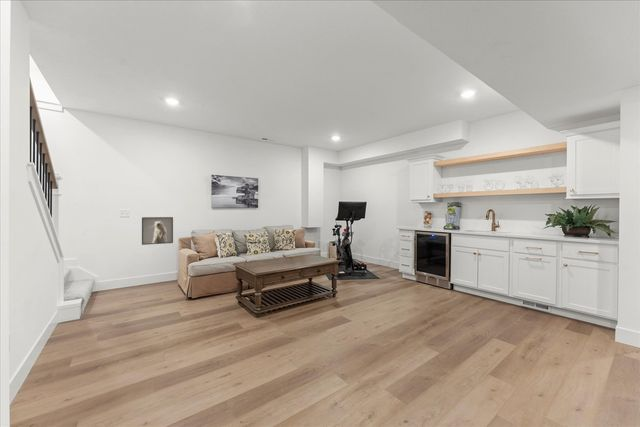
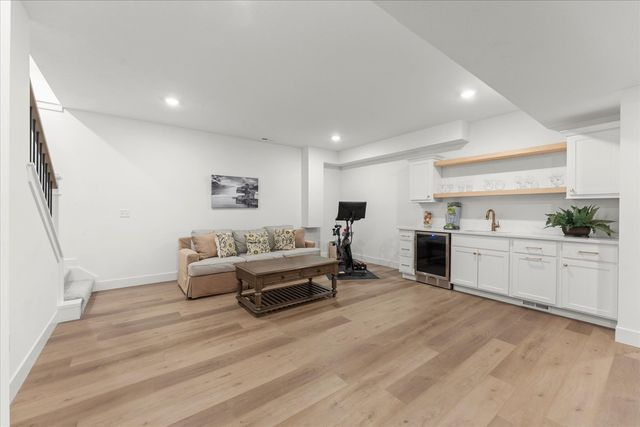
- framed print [141,216,174,246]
